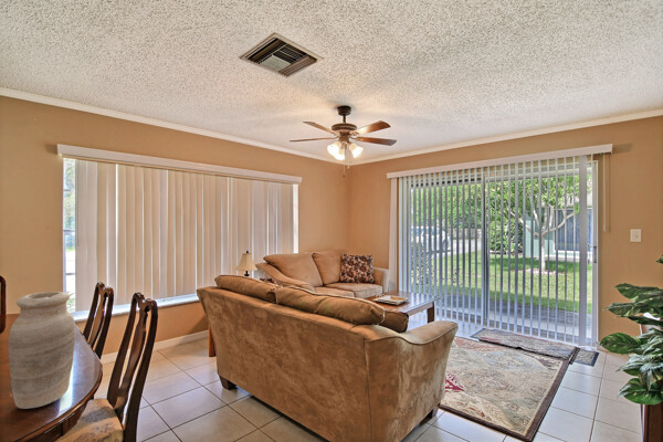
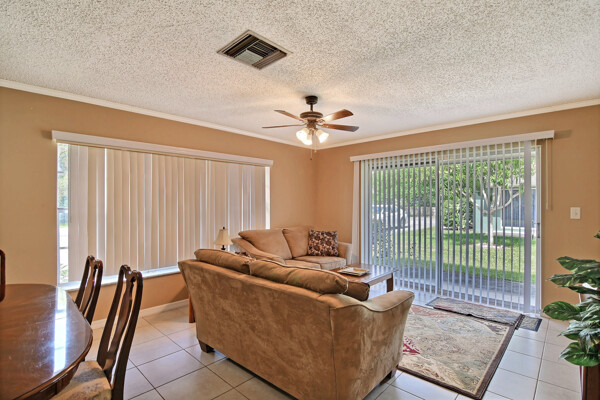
- vase [8,291,76,410]
